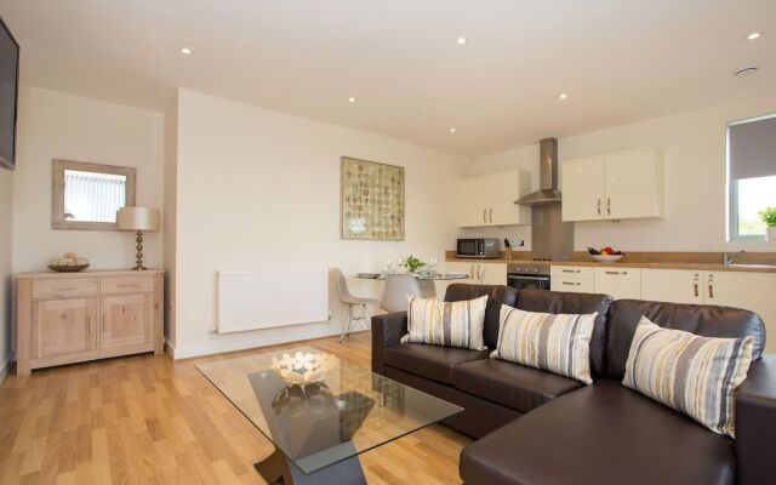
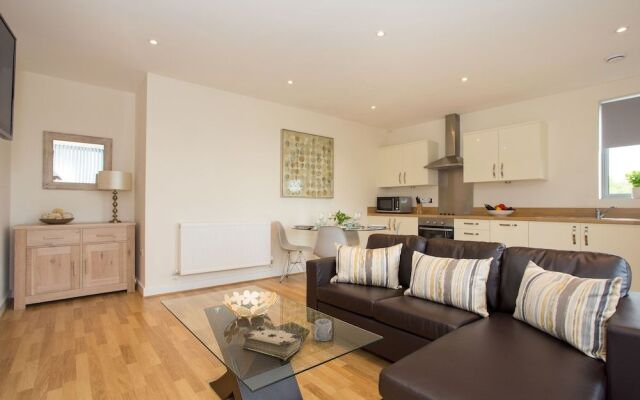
+ mug [313,318,333,342]
+ book [241,326,303,362]
